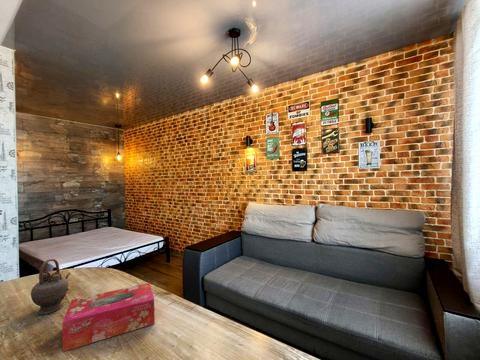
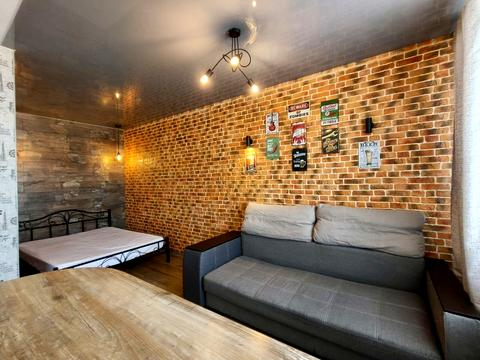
- teapot [30,258,71,315]
- tissue box [61,282,156,352]
